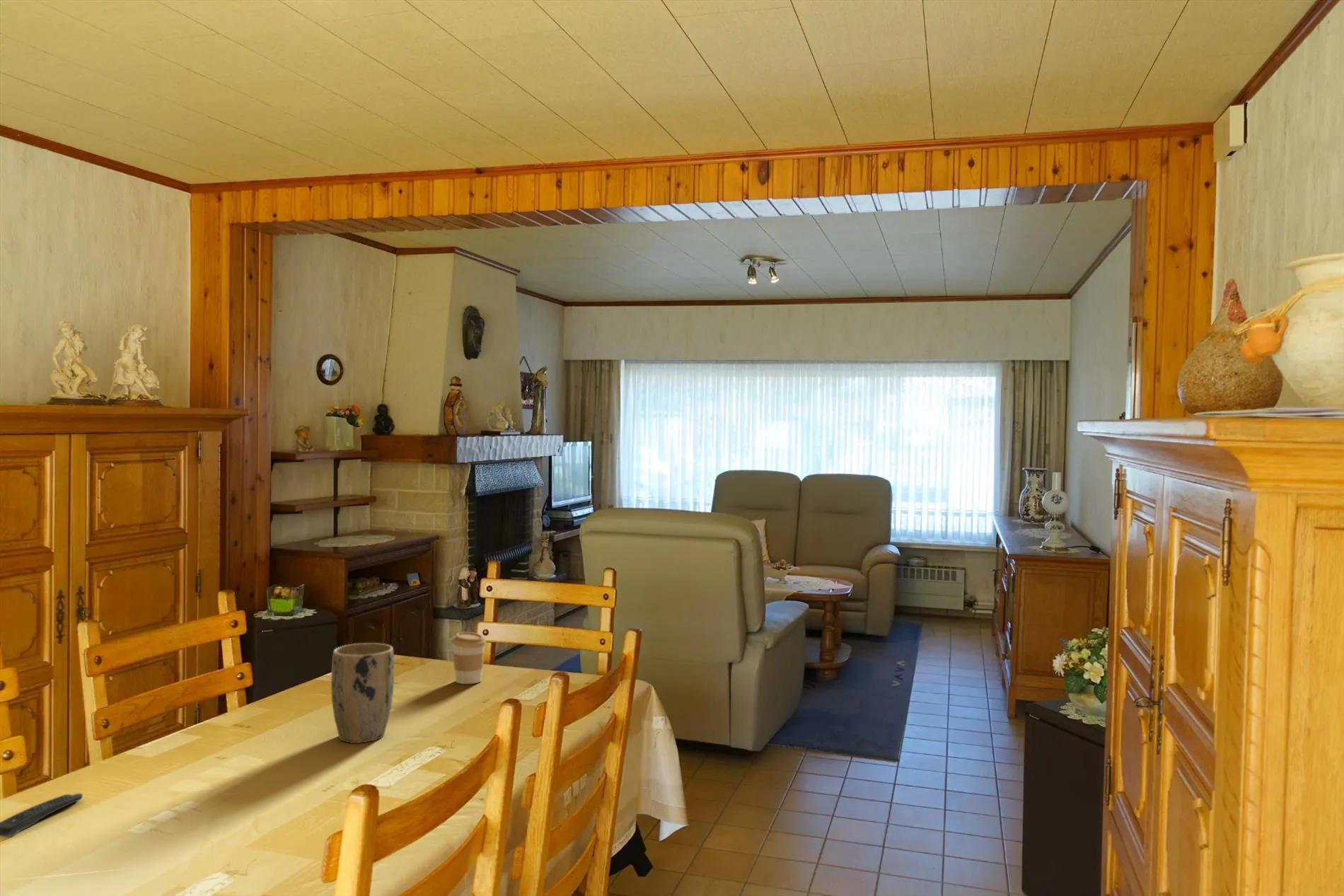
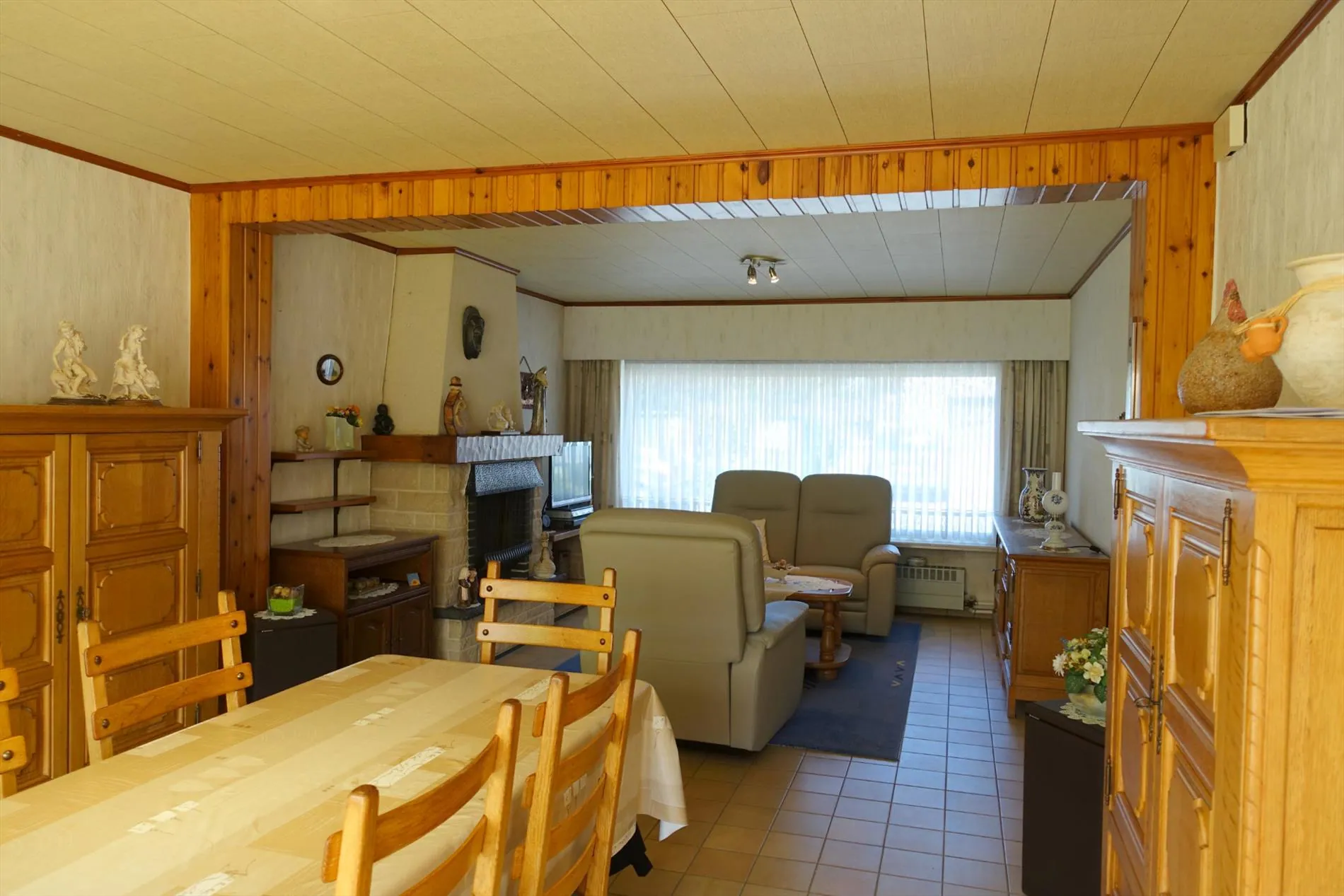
- remote control [0,793,83,837]
- plant pot [330,642,395,744]
- coffee cup [451,632,487,685]
